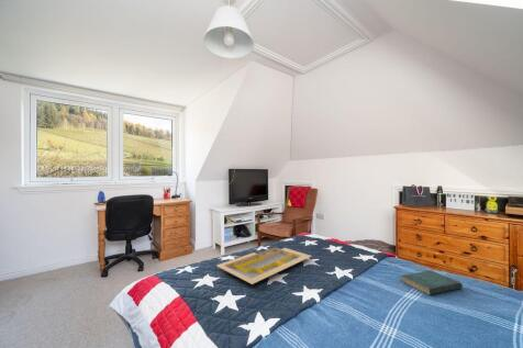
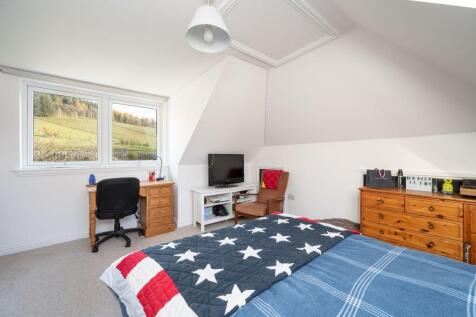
- serving tray [215,247,312,285]
- book [399,270,464,296]
